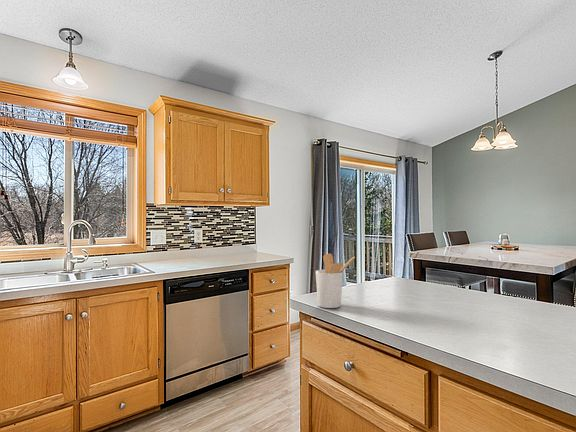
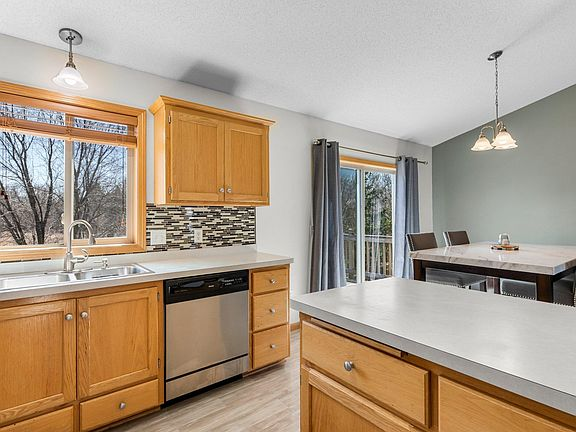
- utensil holder [315,253,356,309]
